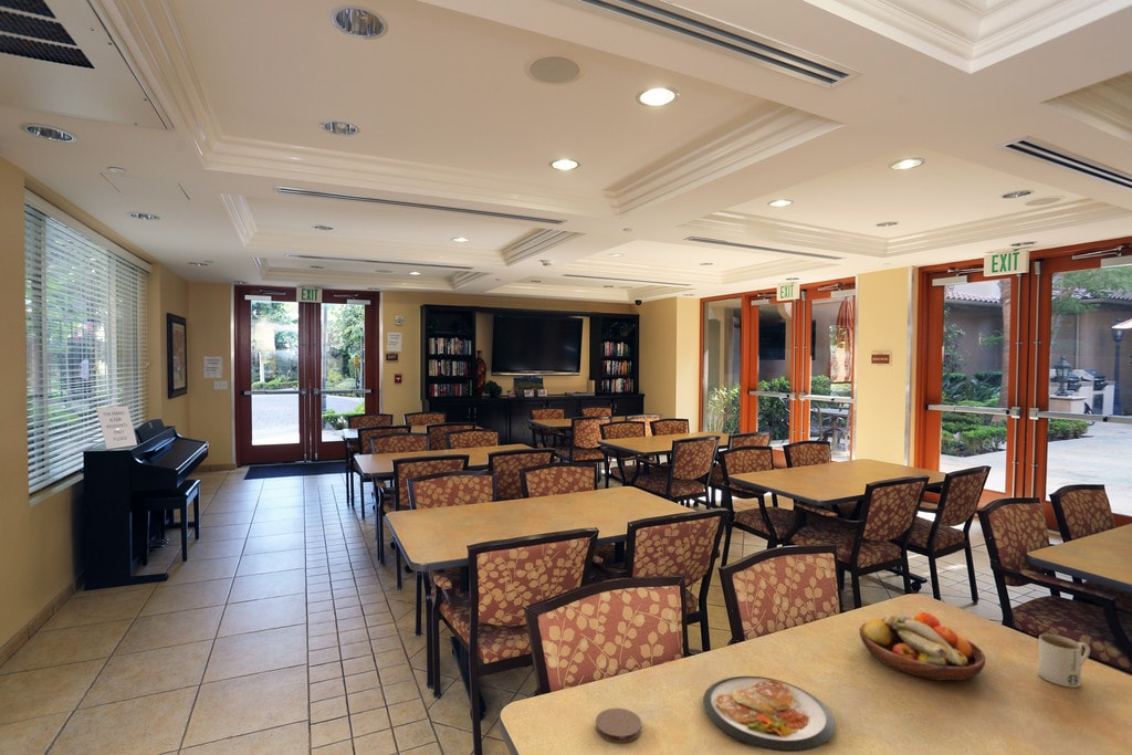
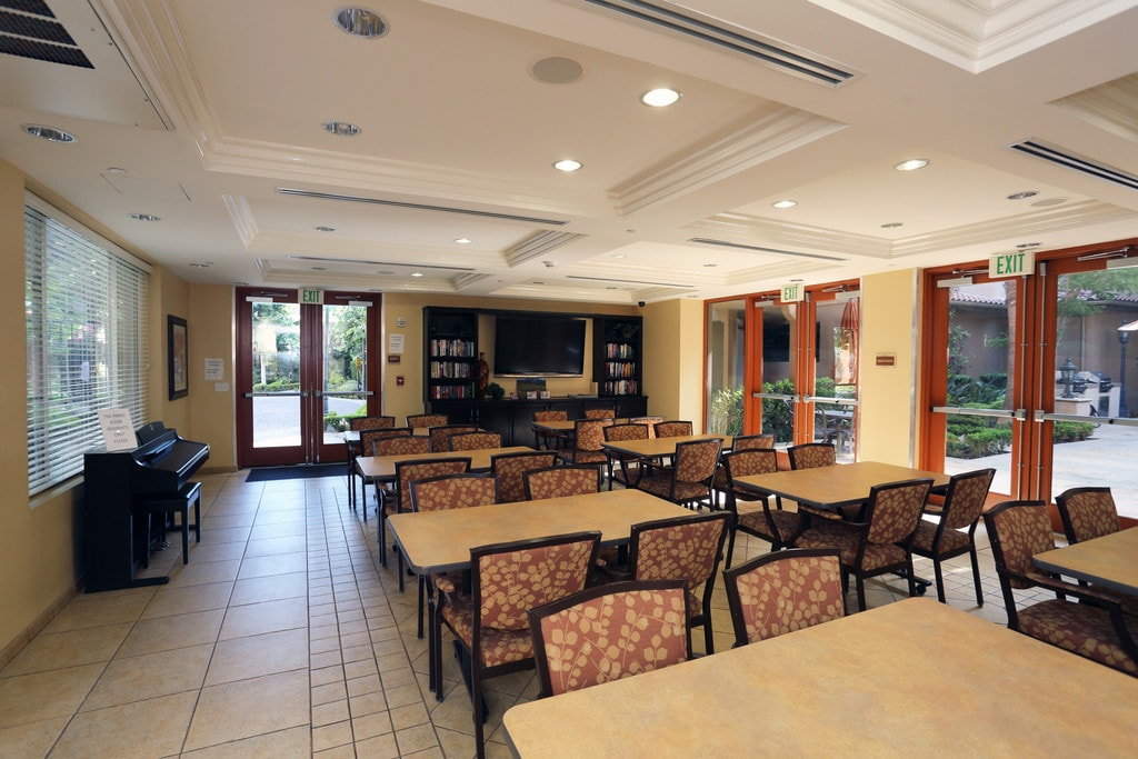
- coaster [595,707,642,744]
- fruit bowl [858,611,987,681]
- dish [702,675,836,753]
- mug [1037,633,1091,689]
